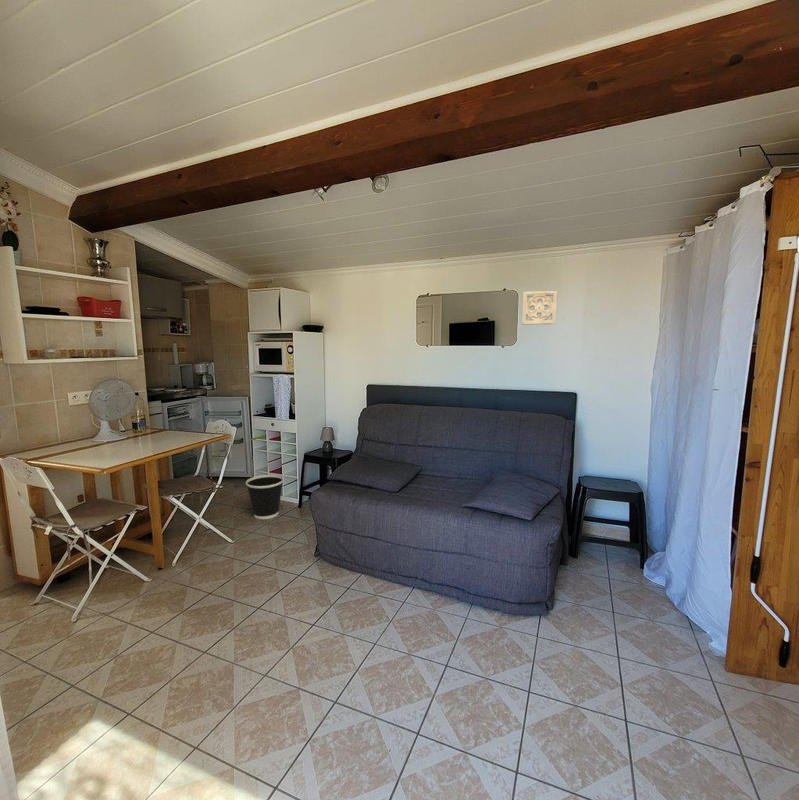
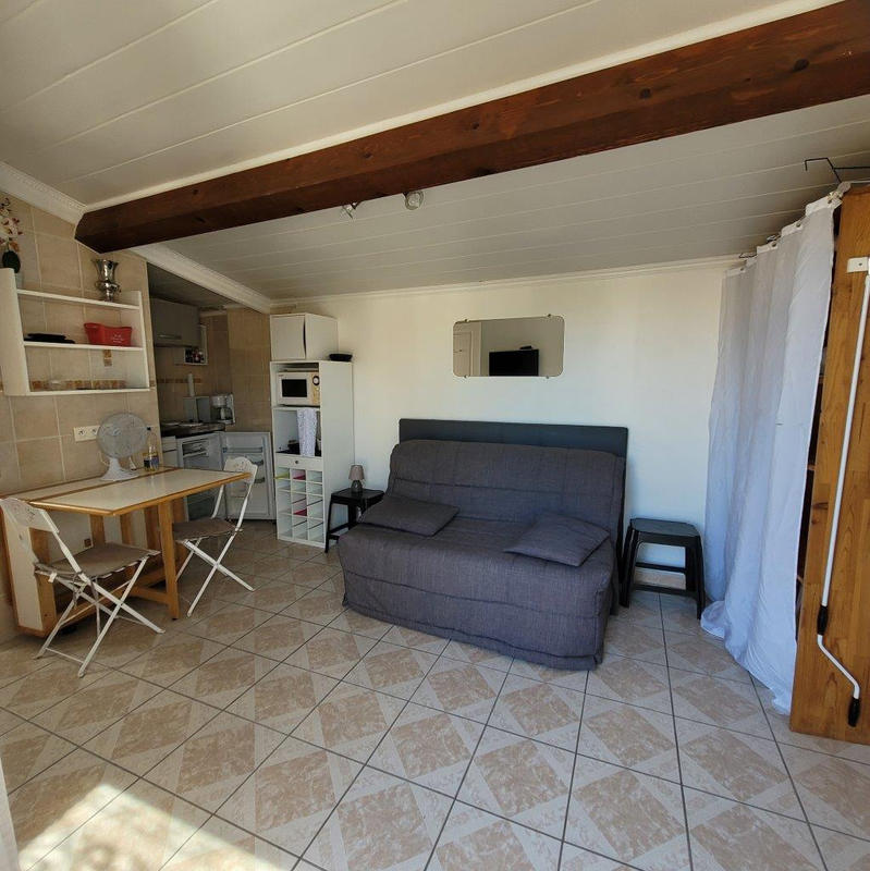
- wall ornament [521,290,558,326]
- wastebasket [245,474,285,520]
